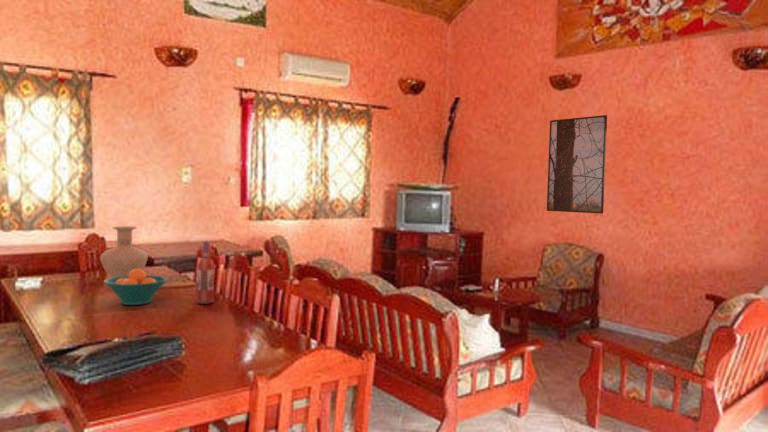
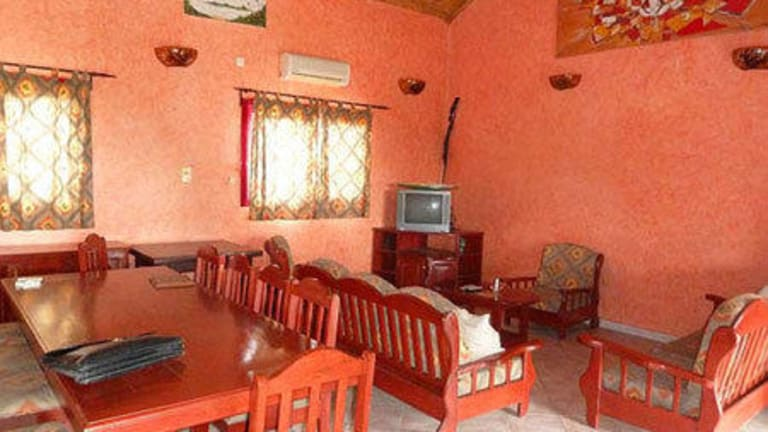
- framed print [546,114,608,215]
- fruit bowl [103,269,169,306]
- vase [99,225,149,278]
- wine bottle [196,240,215,305]
